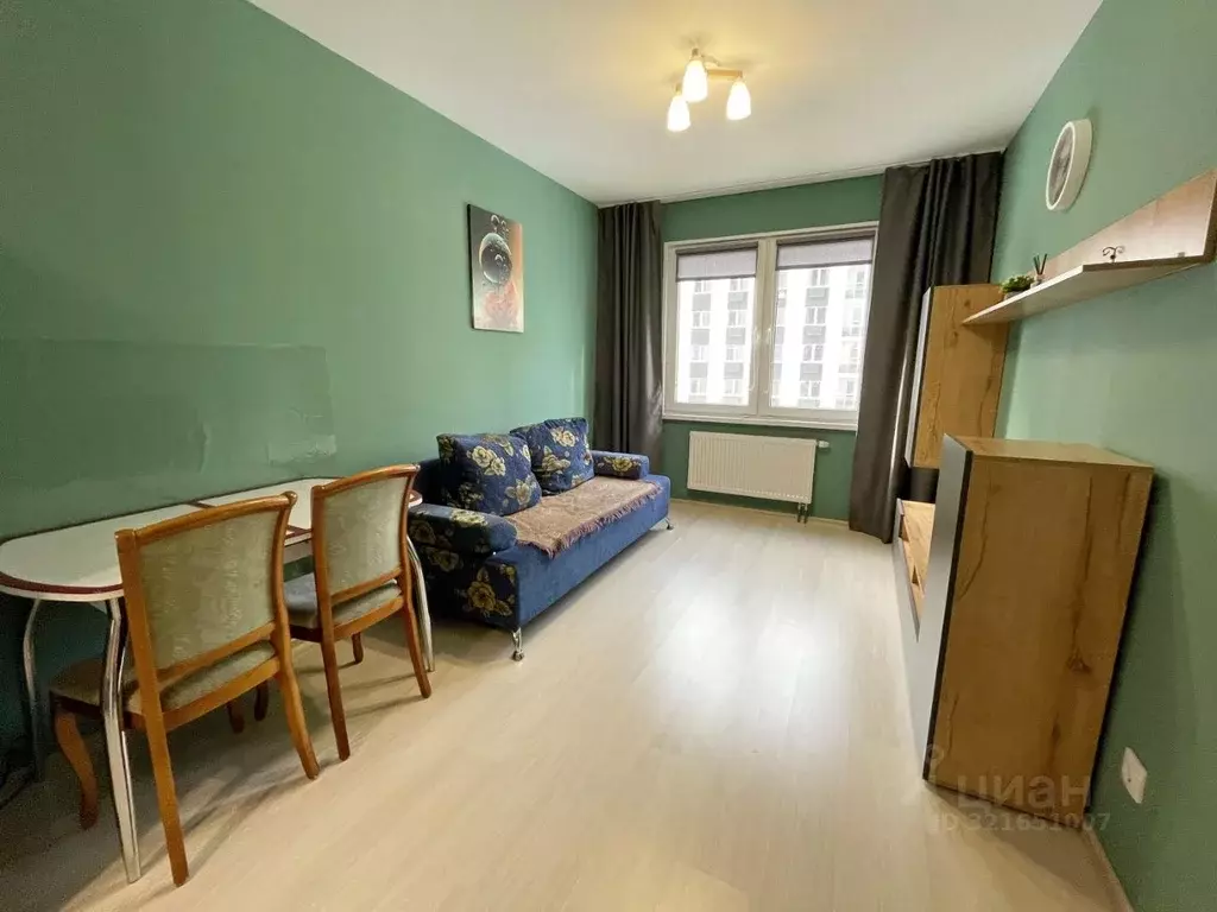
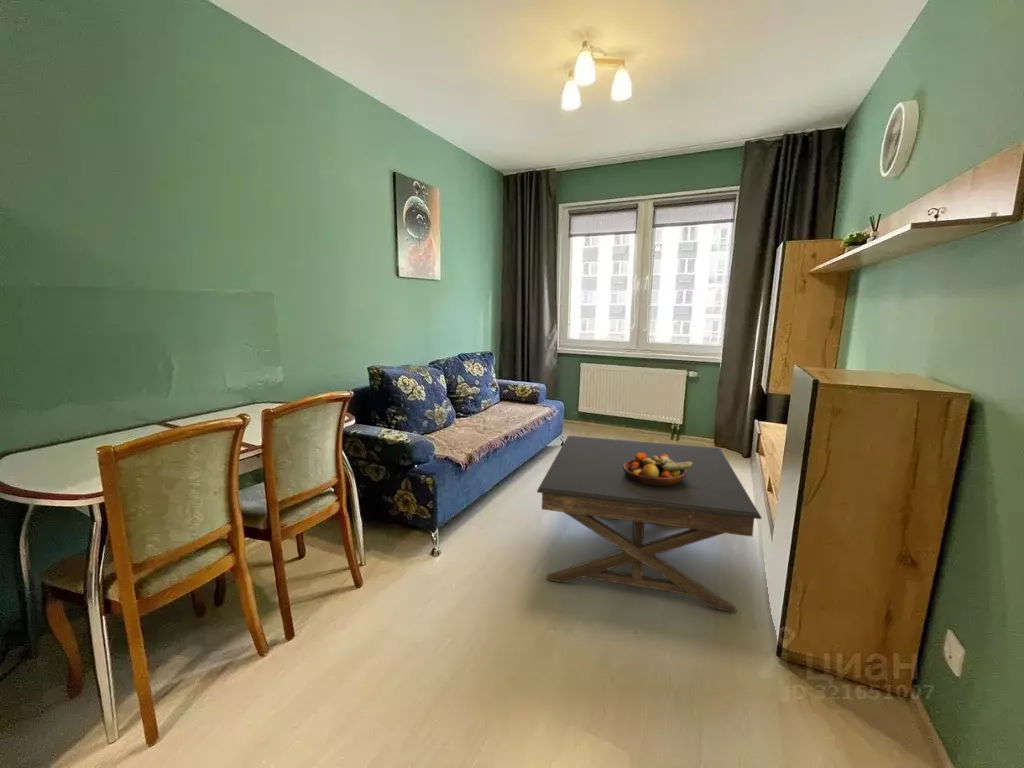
+ coffee table [536,435,763,613]
+ fruit bowl [623,453,694,487]
